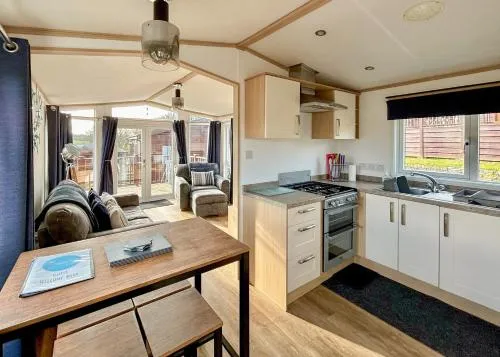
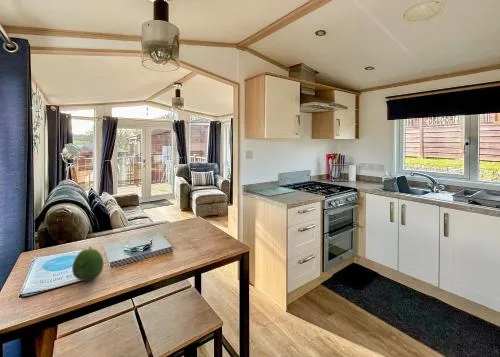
+ fruit [71,246,105,282]
